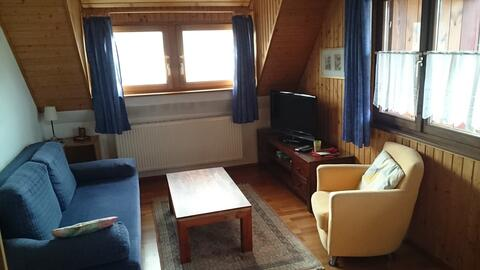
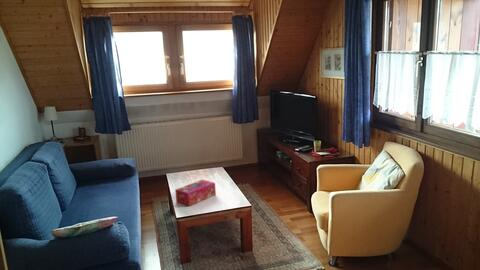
+ tissue box [174,179,217,207]
